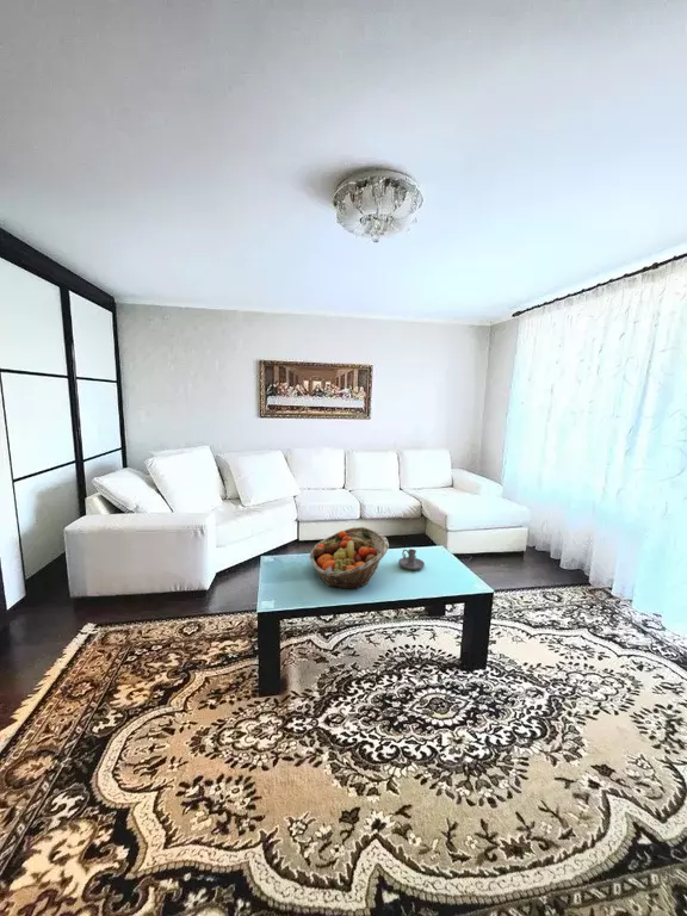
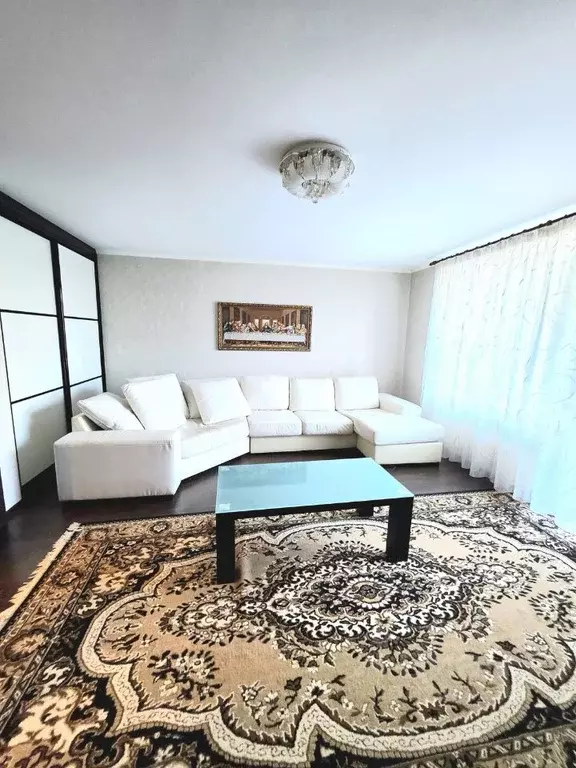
- candle holder [397,547,426,571]
- fruit basket [309,526,390,590]
